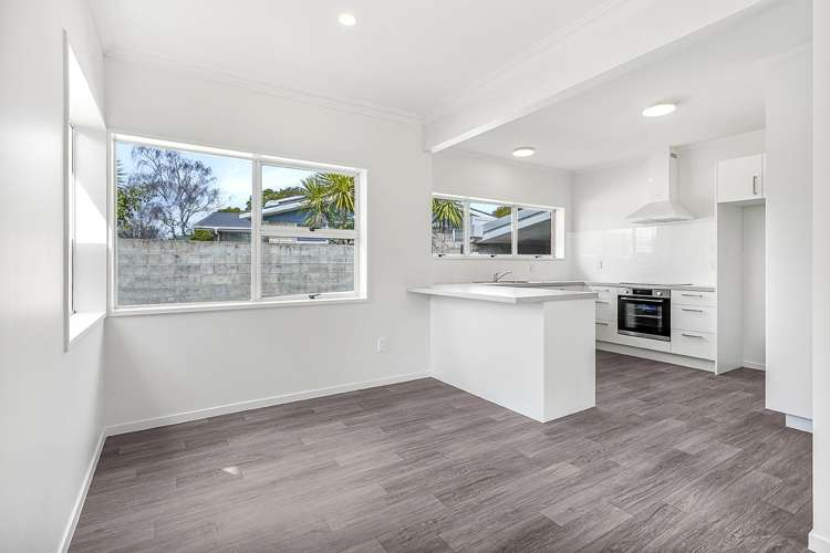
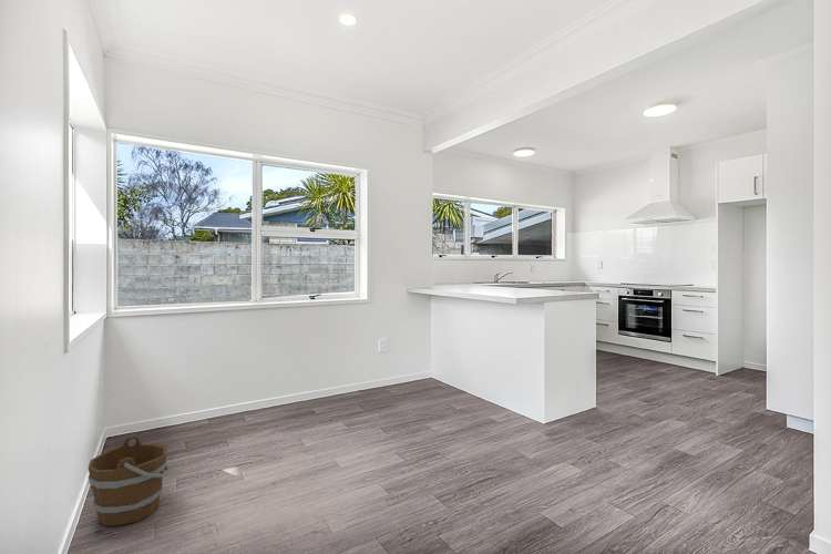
+ bucket [88,435,172,527]
